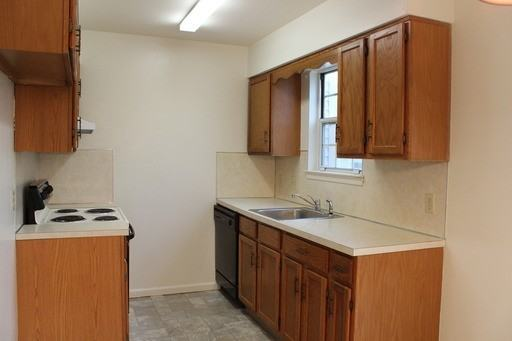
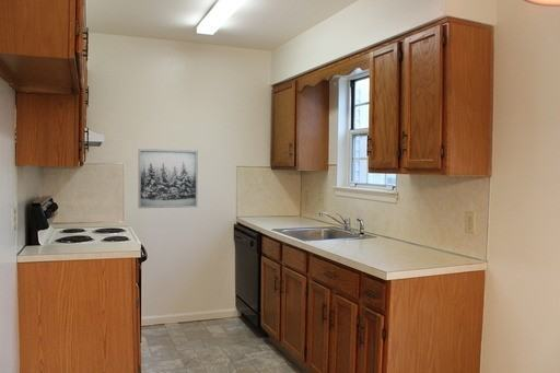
+ wall art [138,148,199,209]
